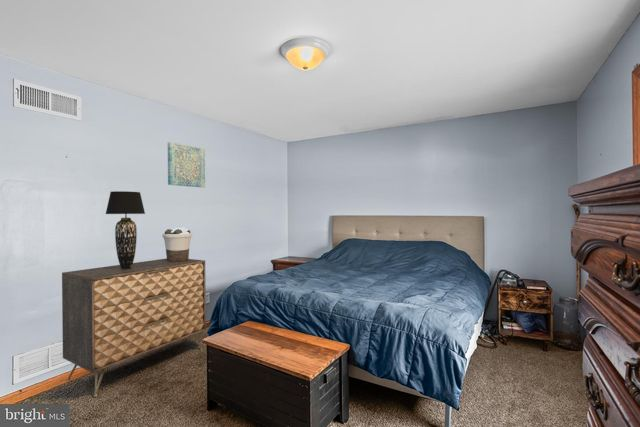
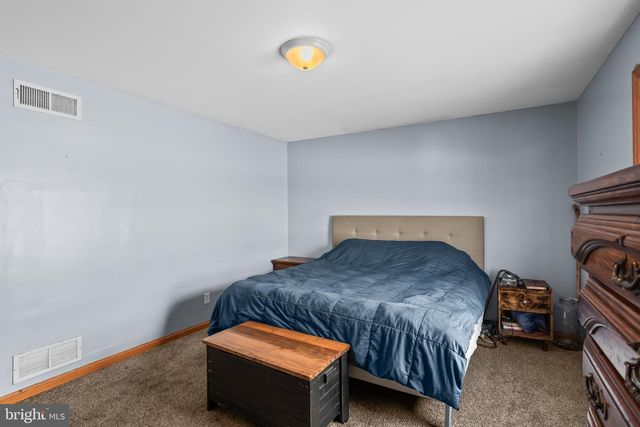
- potted plant [161,227,193,262]
- table lamp [105,190,146,269]
- dresser [61,257,207,398]
- wall art [167,141,206,188]
